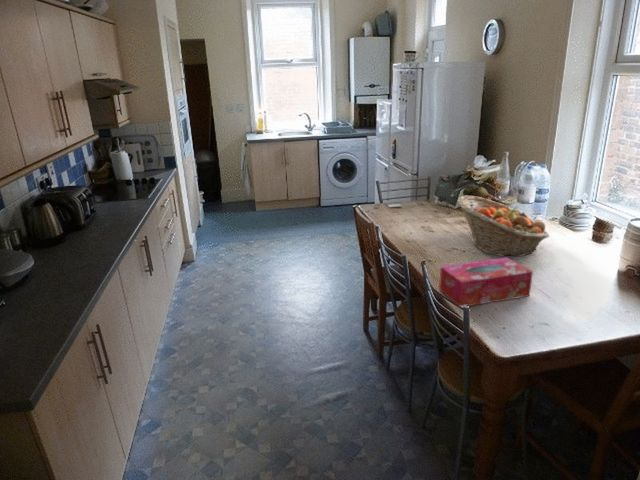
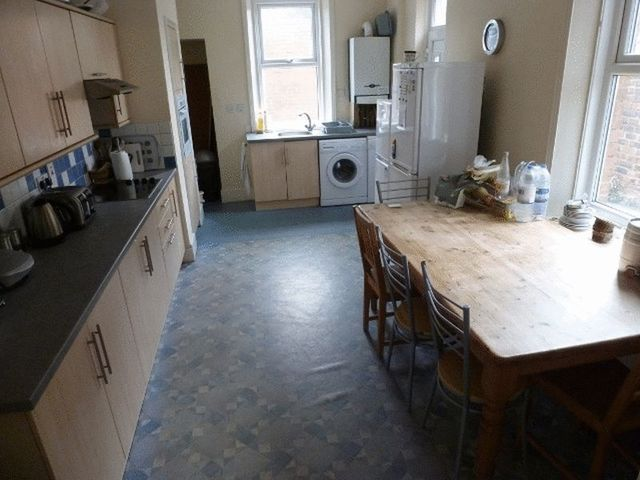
- fruit basket [456,195,550,257]
- tissue box [438,257,534,307]
